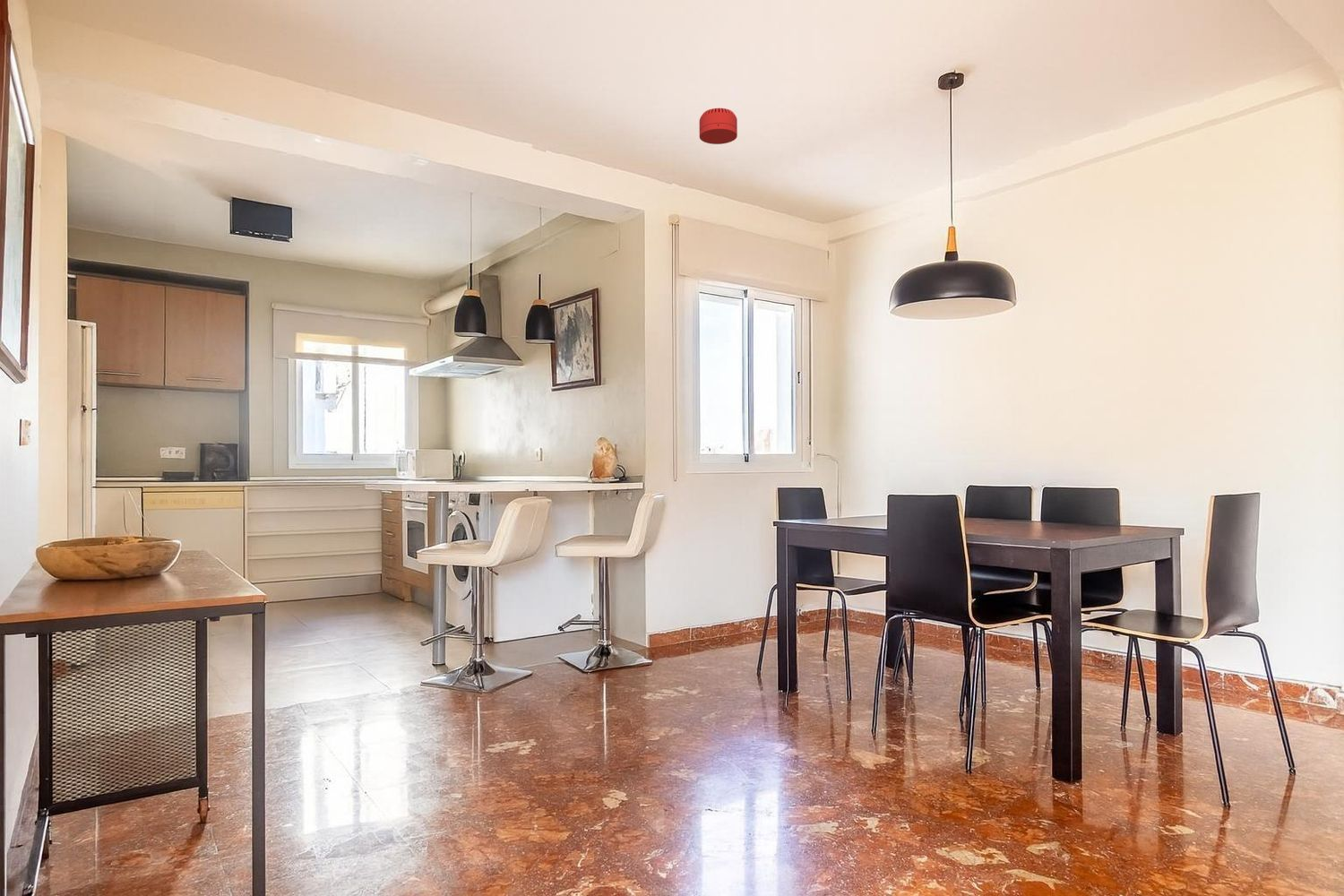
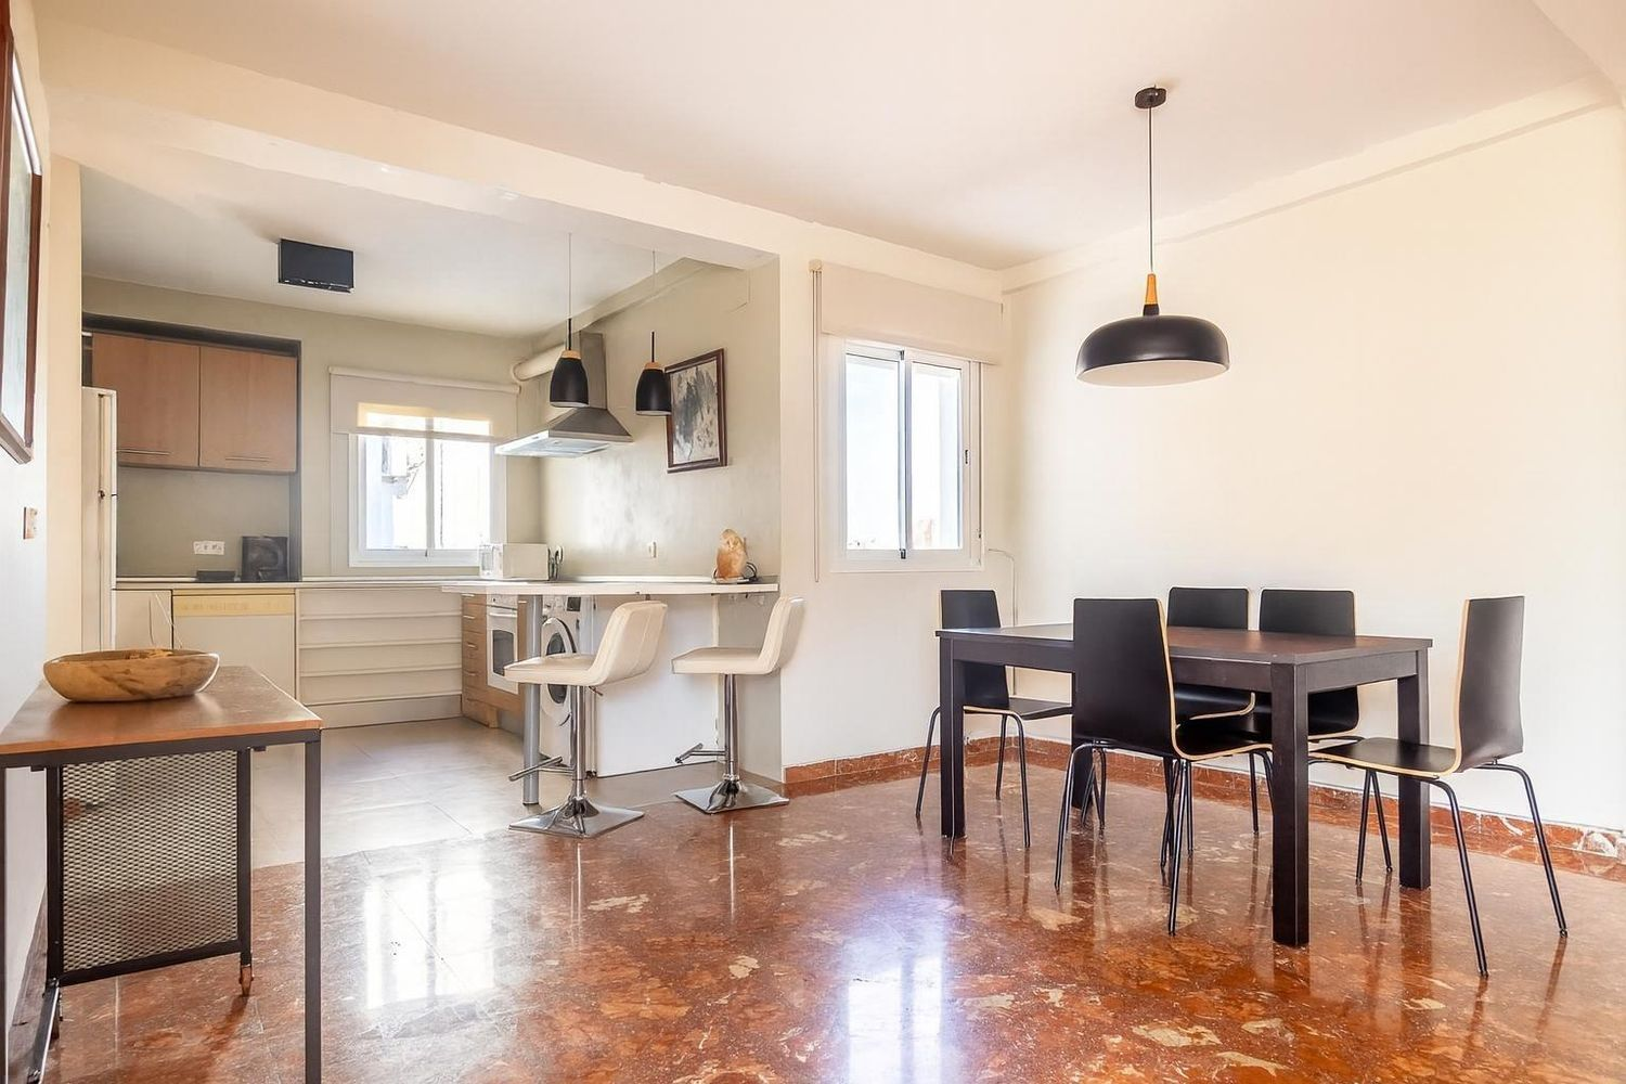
- smoke detector [699,108,738,145]
